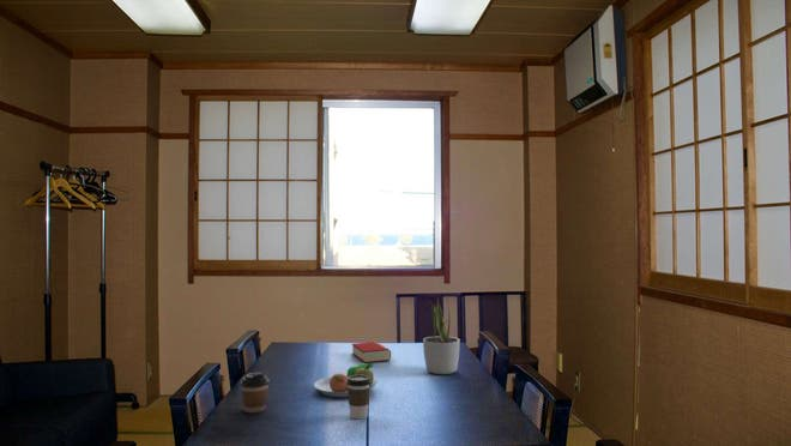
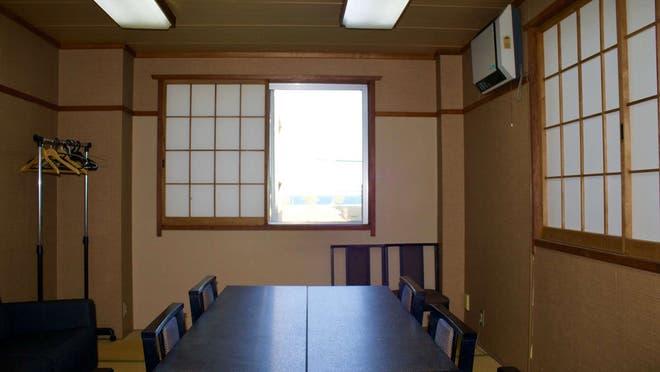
- coffee cup [348,375,370,420]
- fruit bowl [313,362,378,398]
- potted plant [422,291,461,375]
- book [351,340,392,364]
- coffee cup [238,372,270,414]
